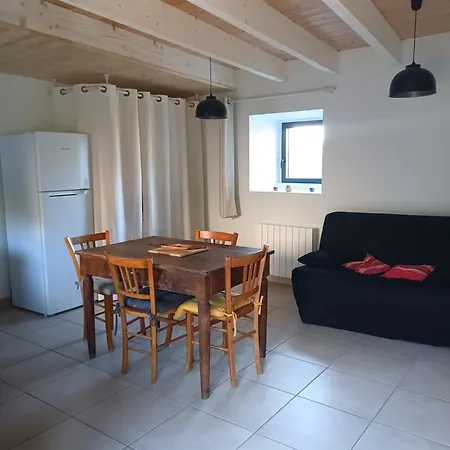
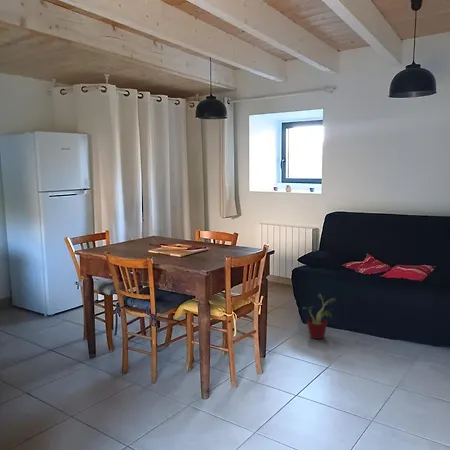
+ potted plant [303,292,336,340]
